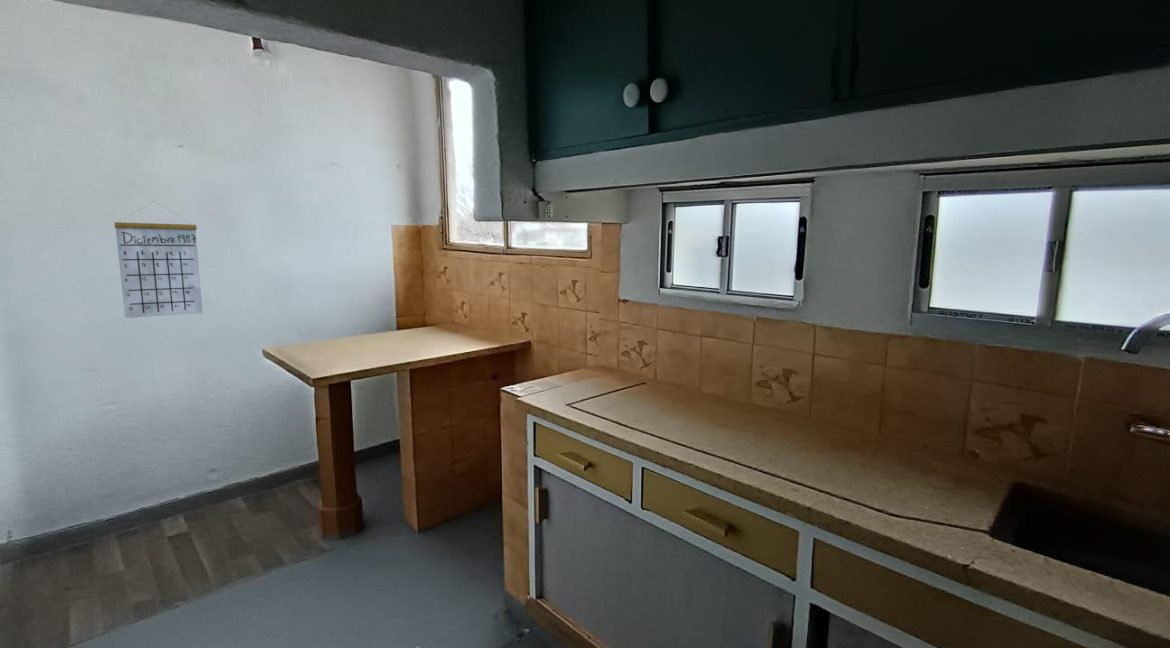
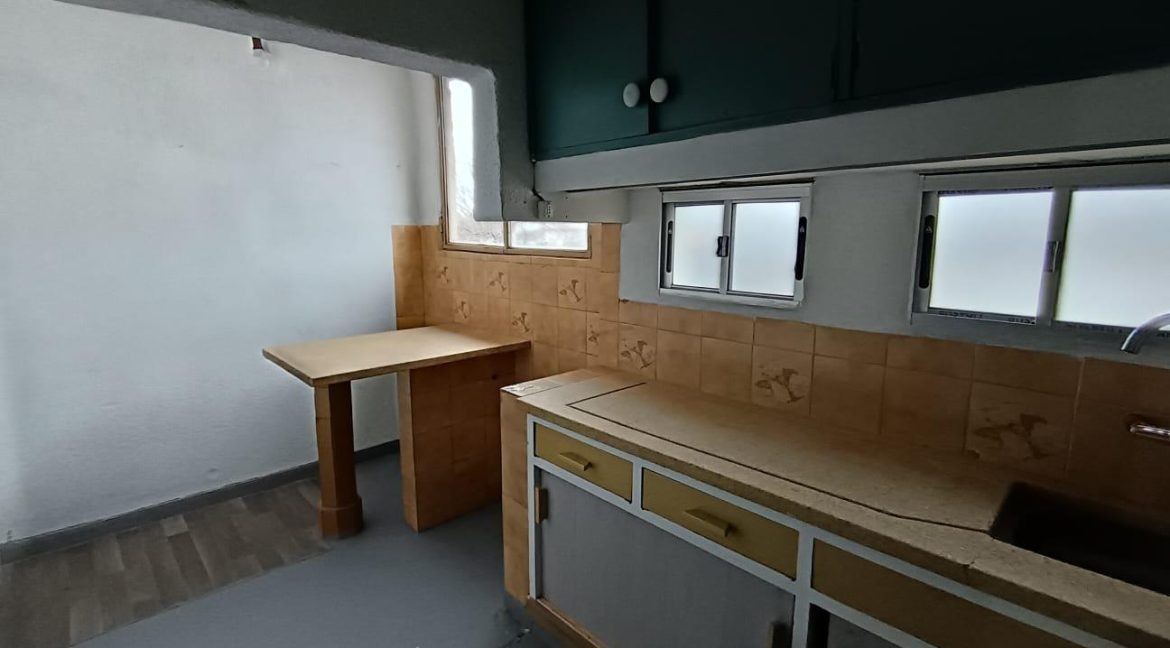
- calendar [114,201,204,319]
